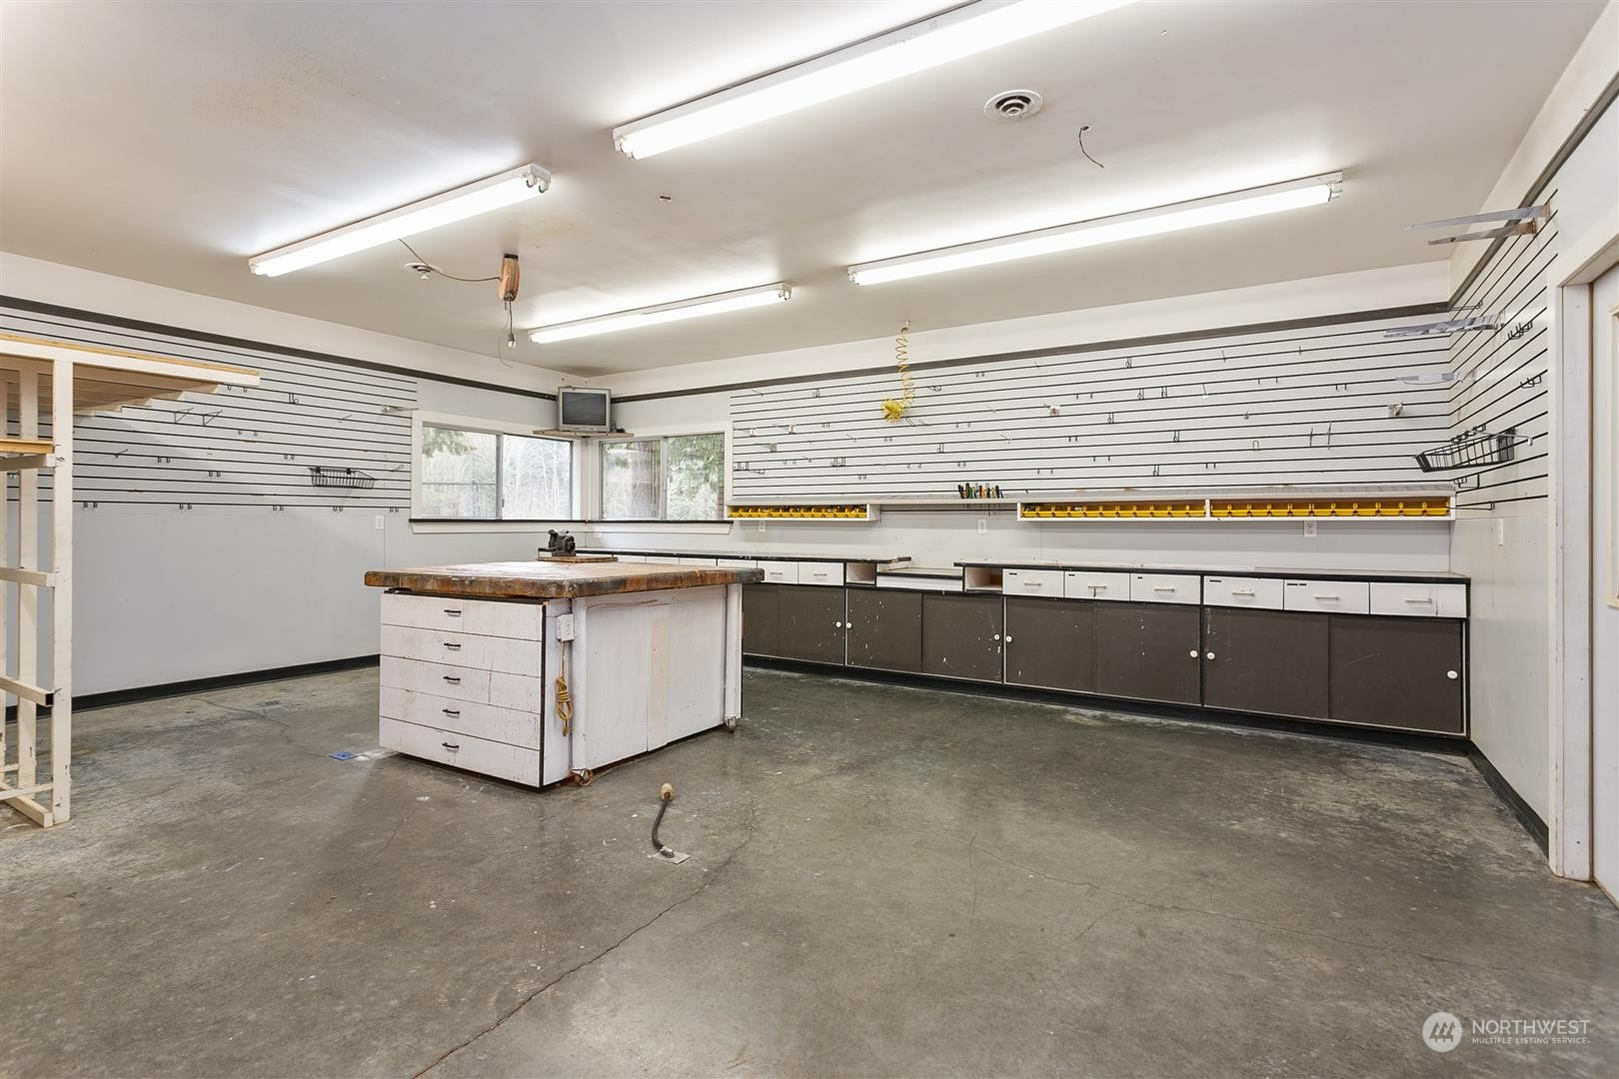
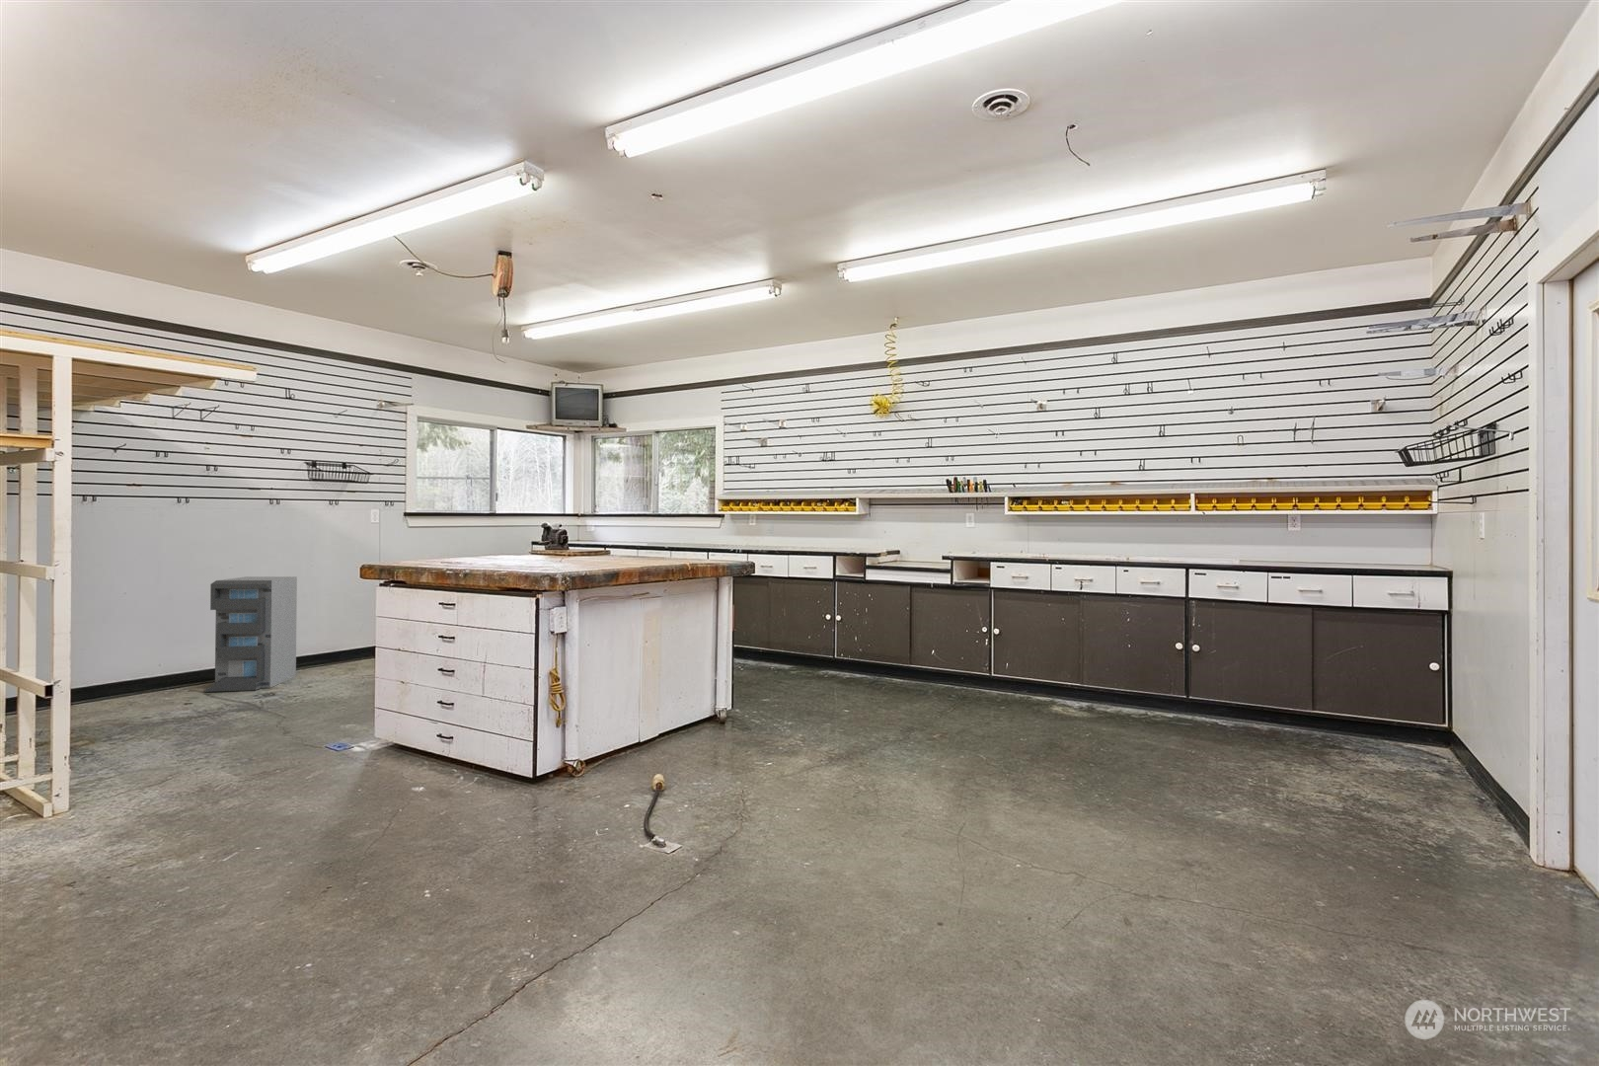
+ storage cabinet [202,576,299,692]
